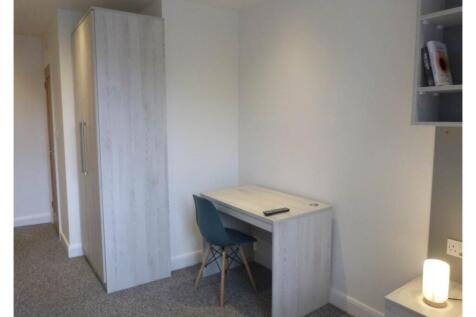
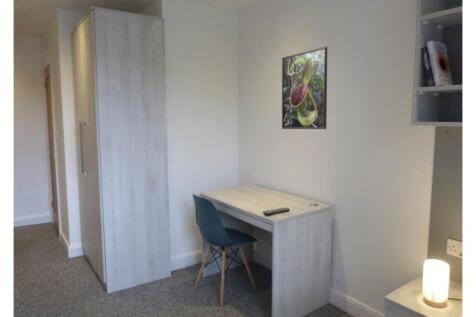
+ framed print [281,46,328,130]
